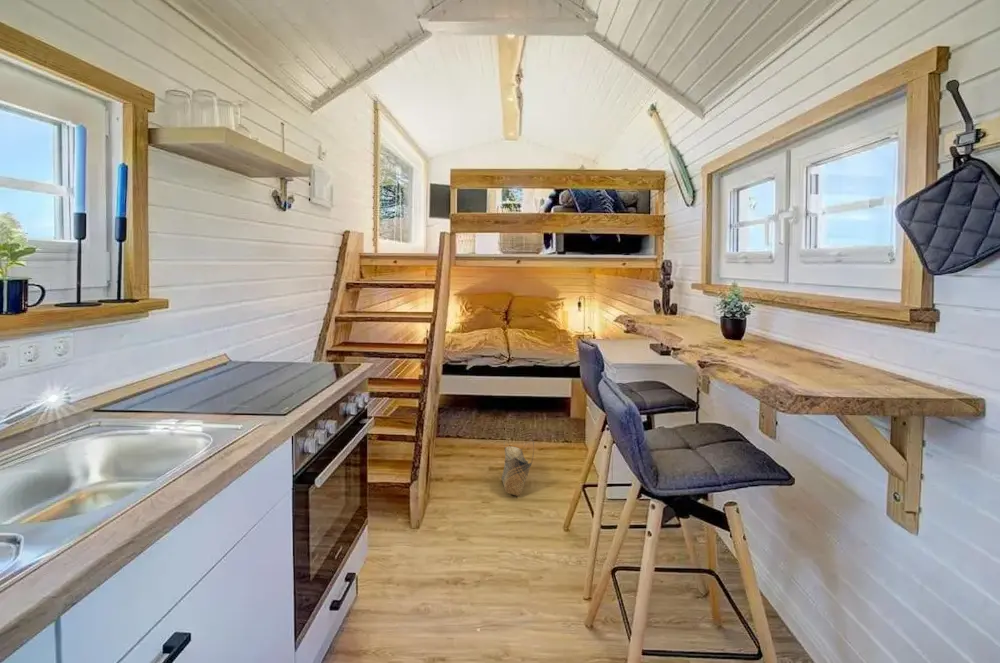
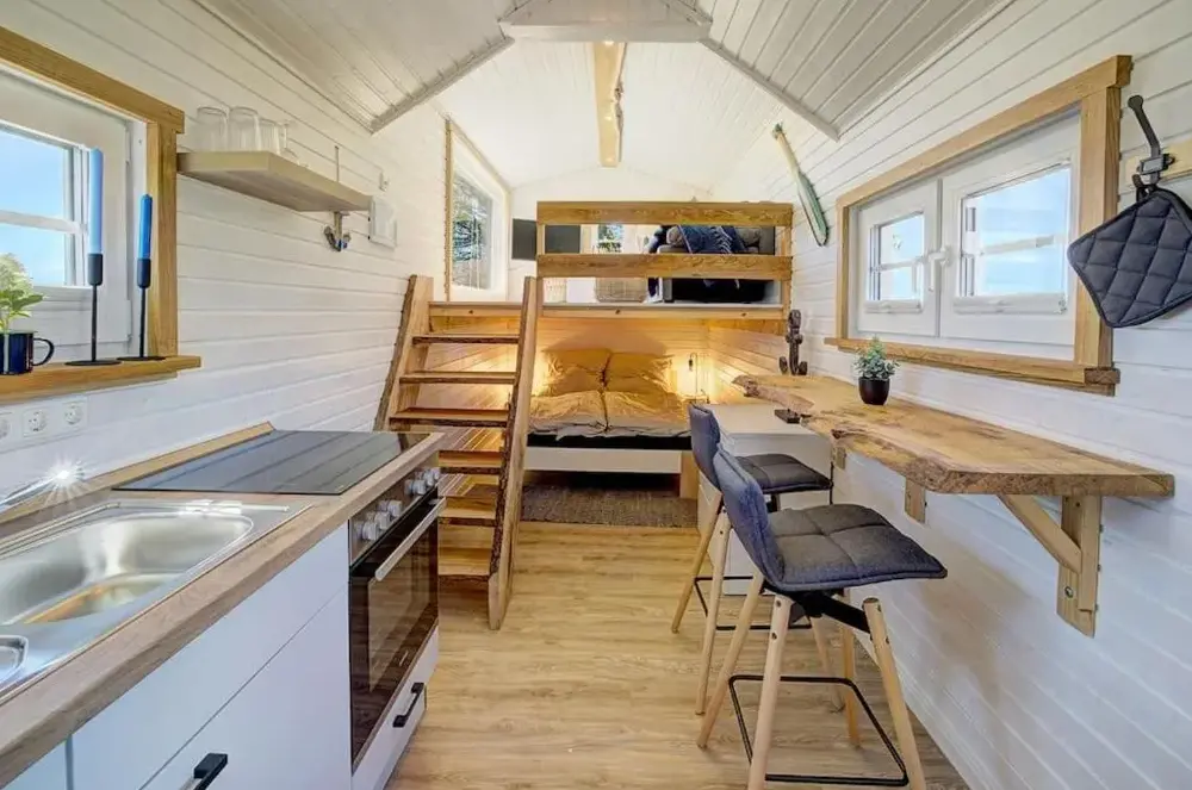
- basket [501,435,535,497]
